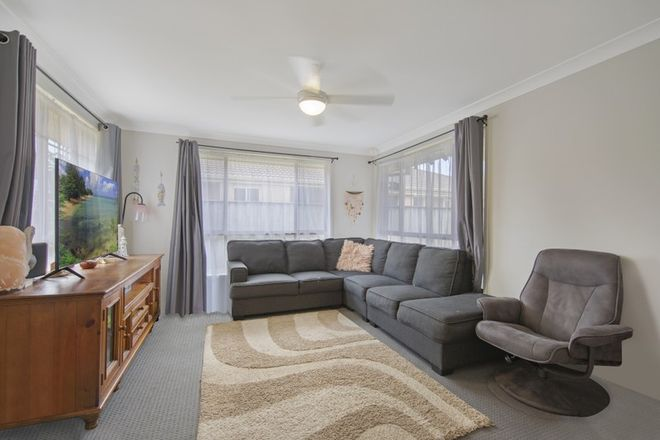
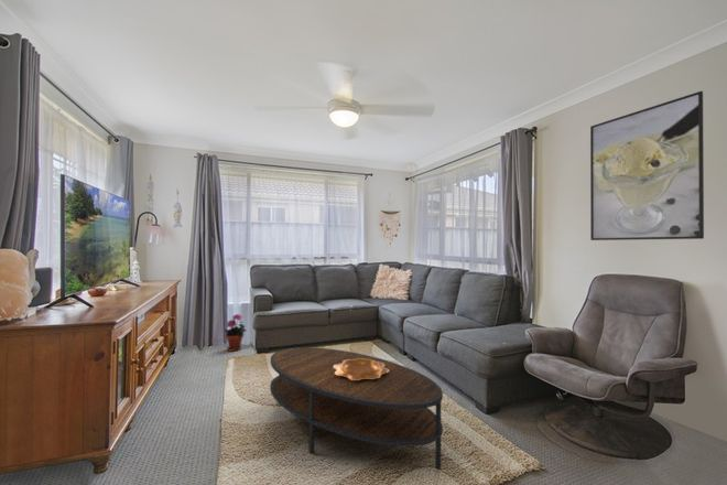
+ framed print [589,90,705,241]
+ decorative bowl [334,358,389,380]
+ coffee table [269,346,444,471]
+ potted plant [224,313,247,353]
